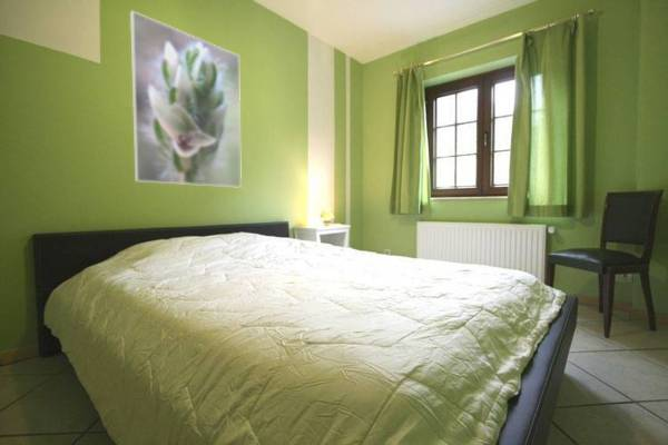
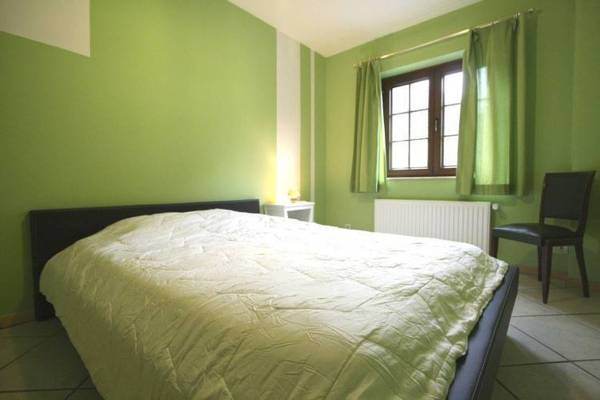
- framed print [129,10,243,189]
